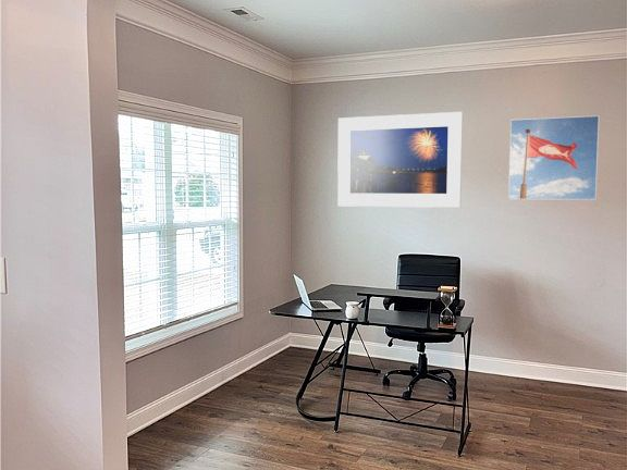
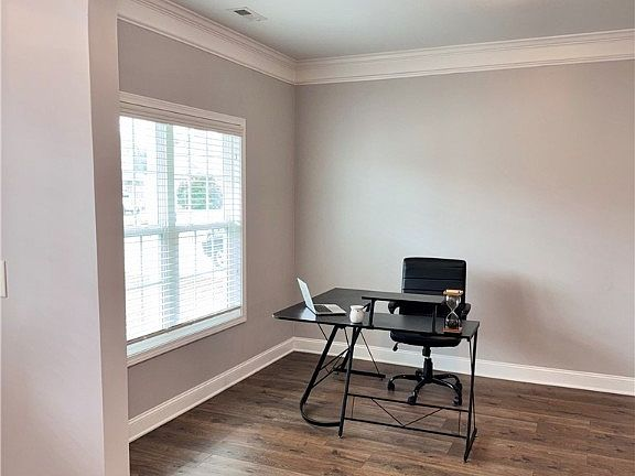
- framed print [336,111,464,209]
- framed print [507,114,600,201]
